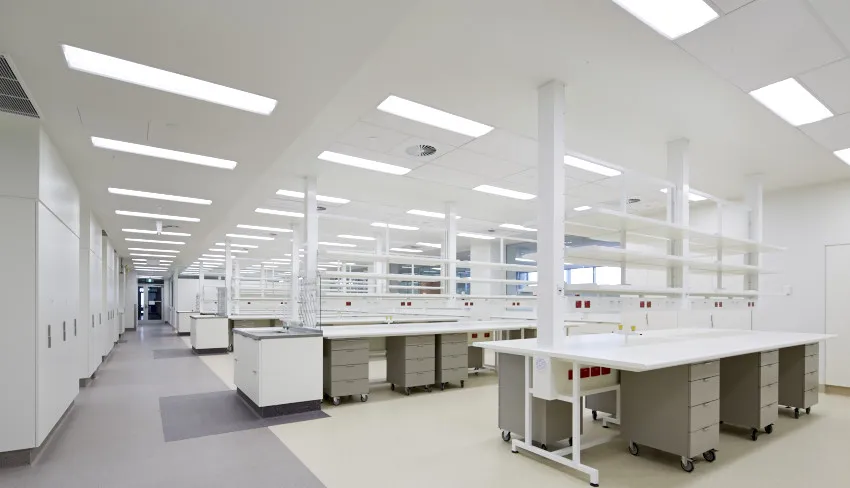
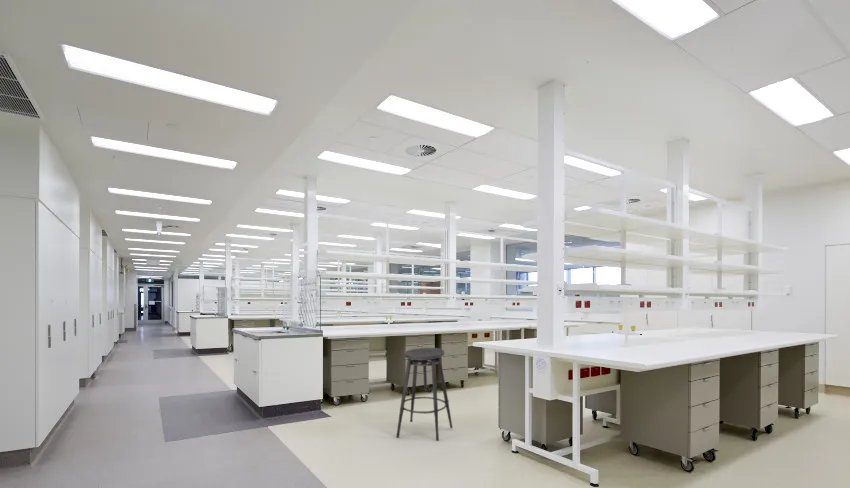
+ stool [395,347,454,442]
